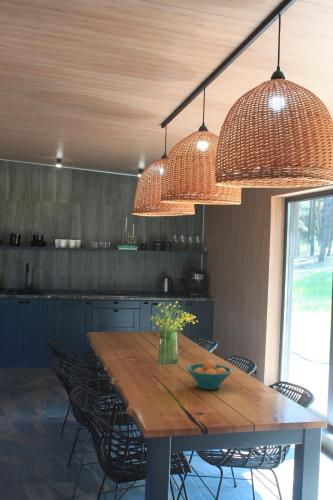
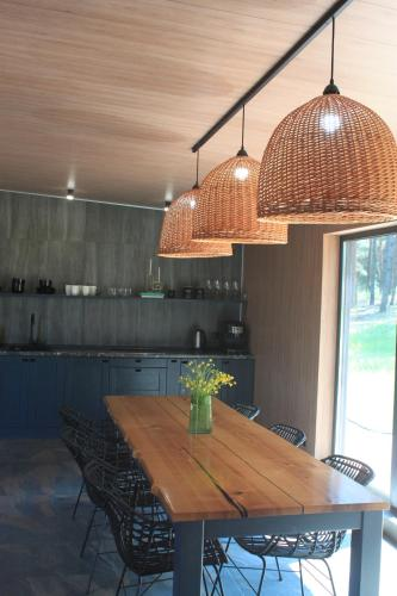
- fruit bowl [185,359,233,391]
